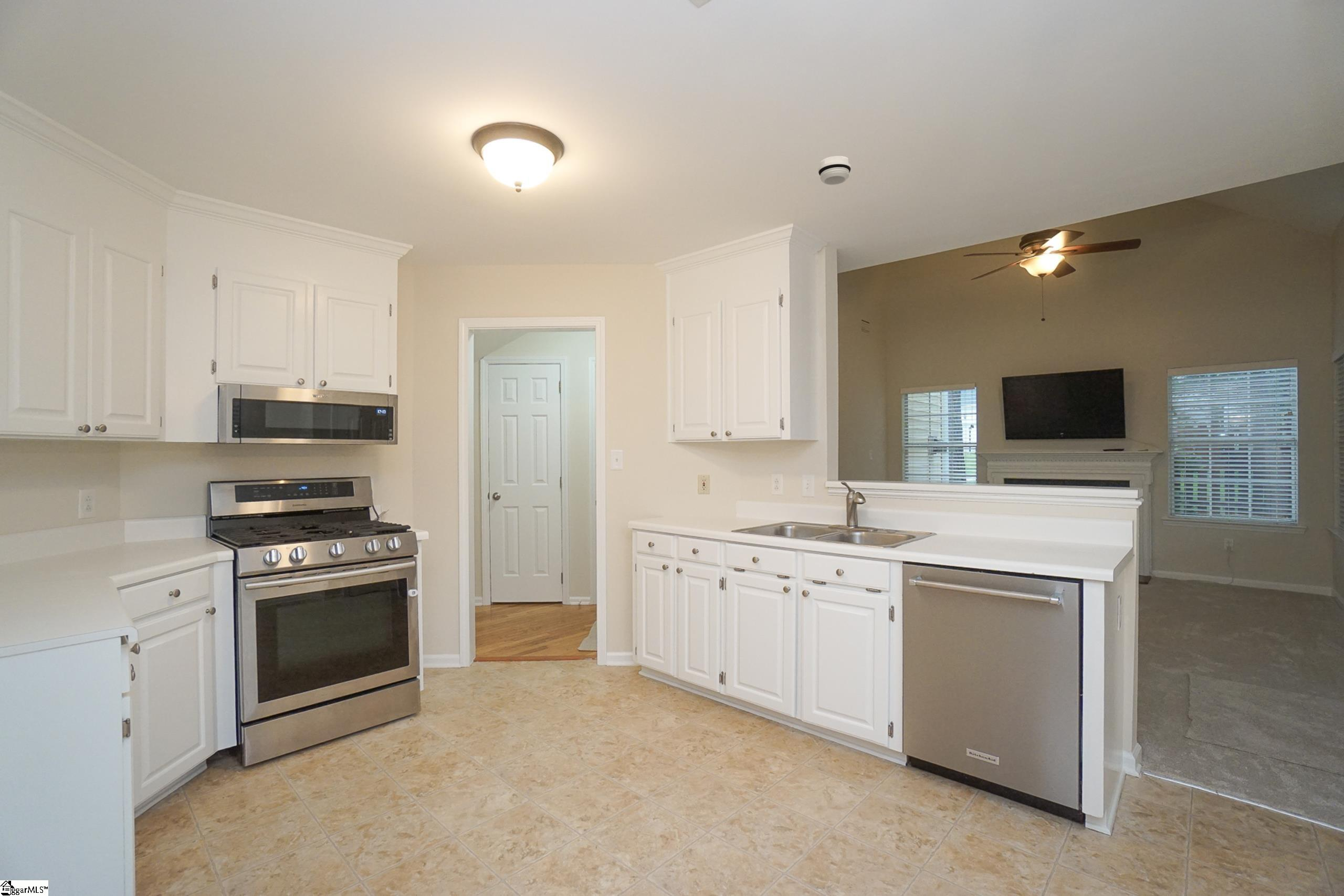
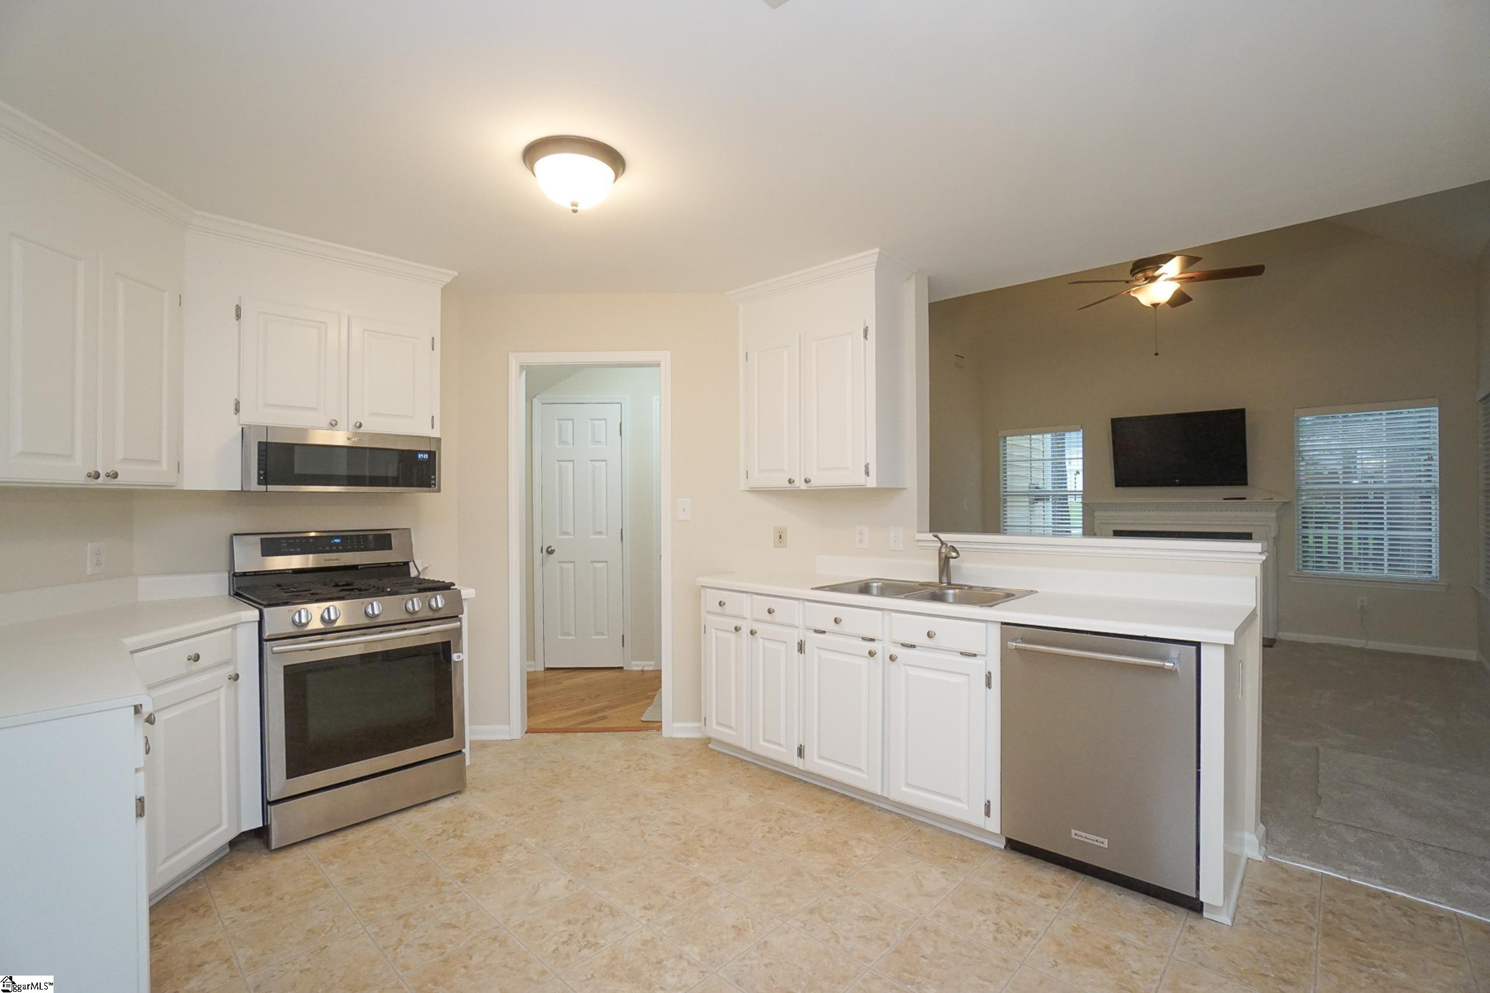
- smoke detector [818,155,852,185]
